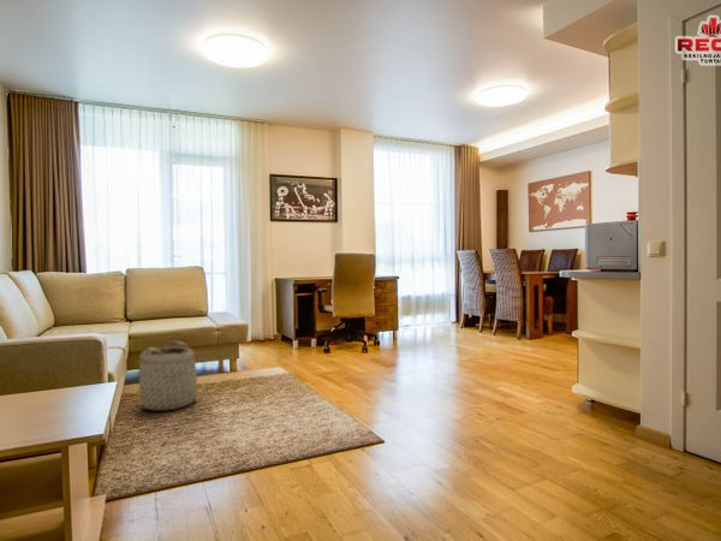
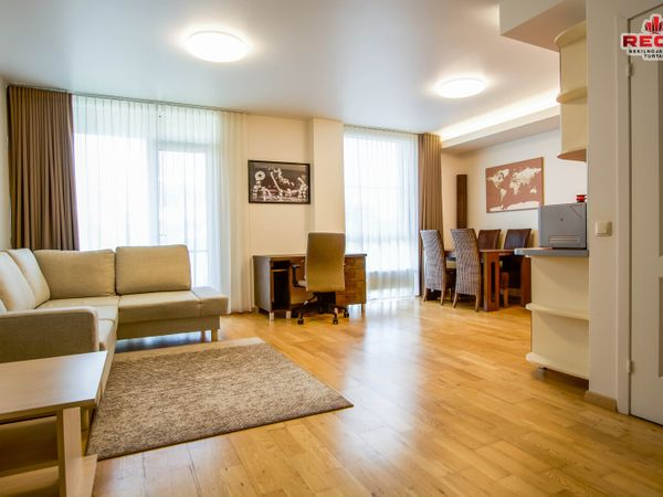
- basket [131,339,211,412]
